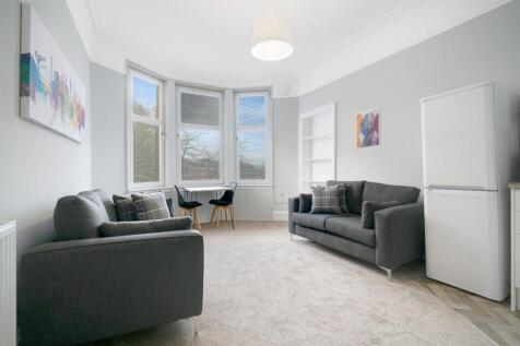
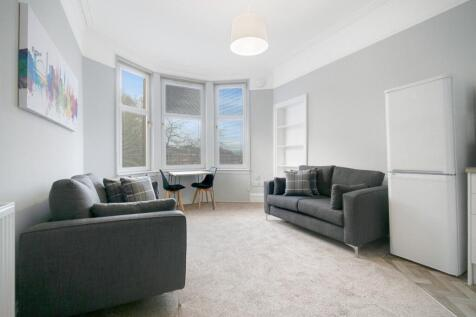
- wall art [355,106,382,150]
